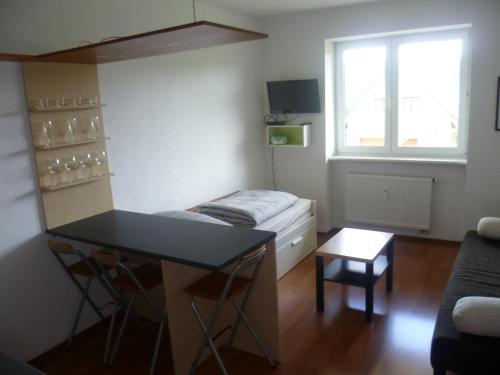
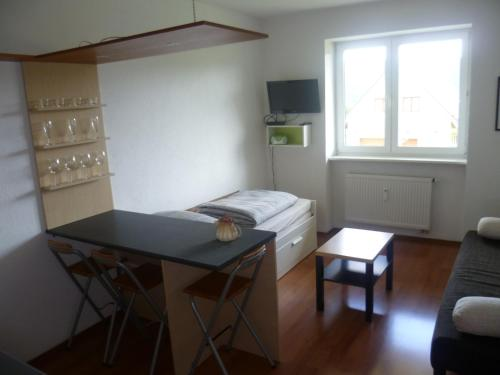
+ teapot [212,212,242,243]
